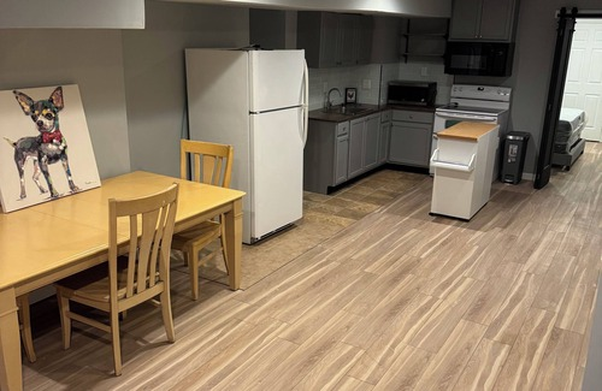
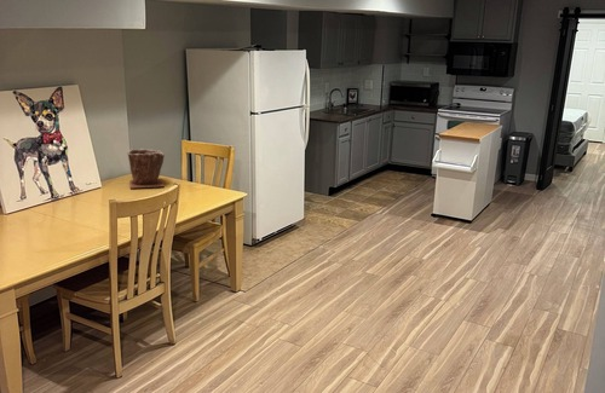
+ plant pot [126,148,166,189]
